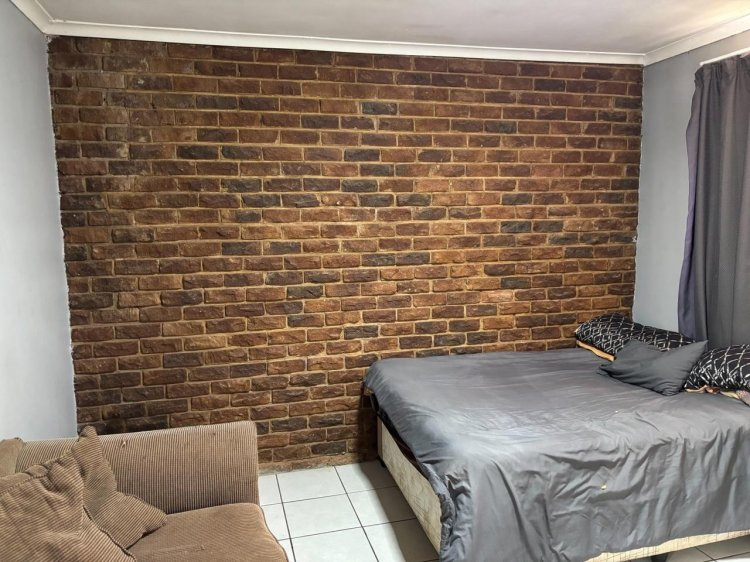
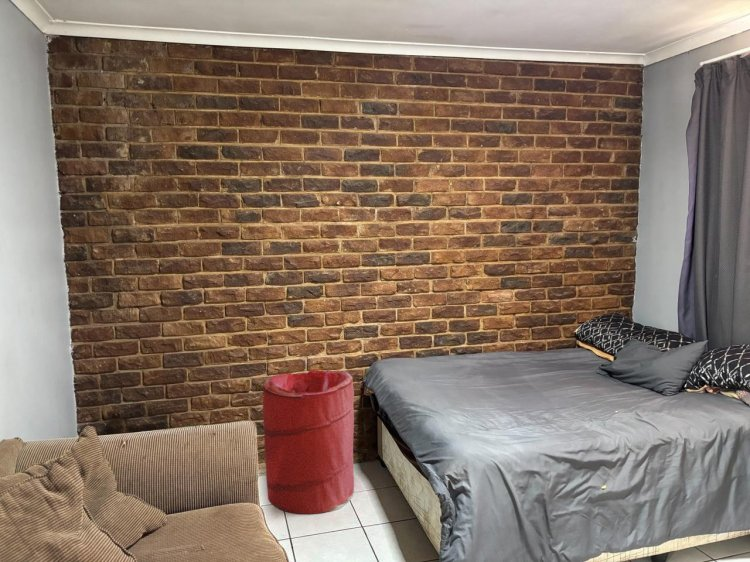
+ laundry hamper [262,369,355,515]
